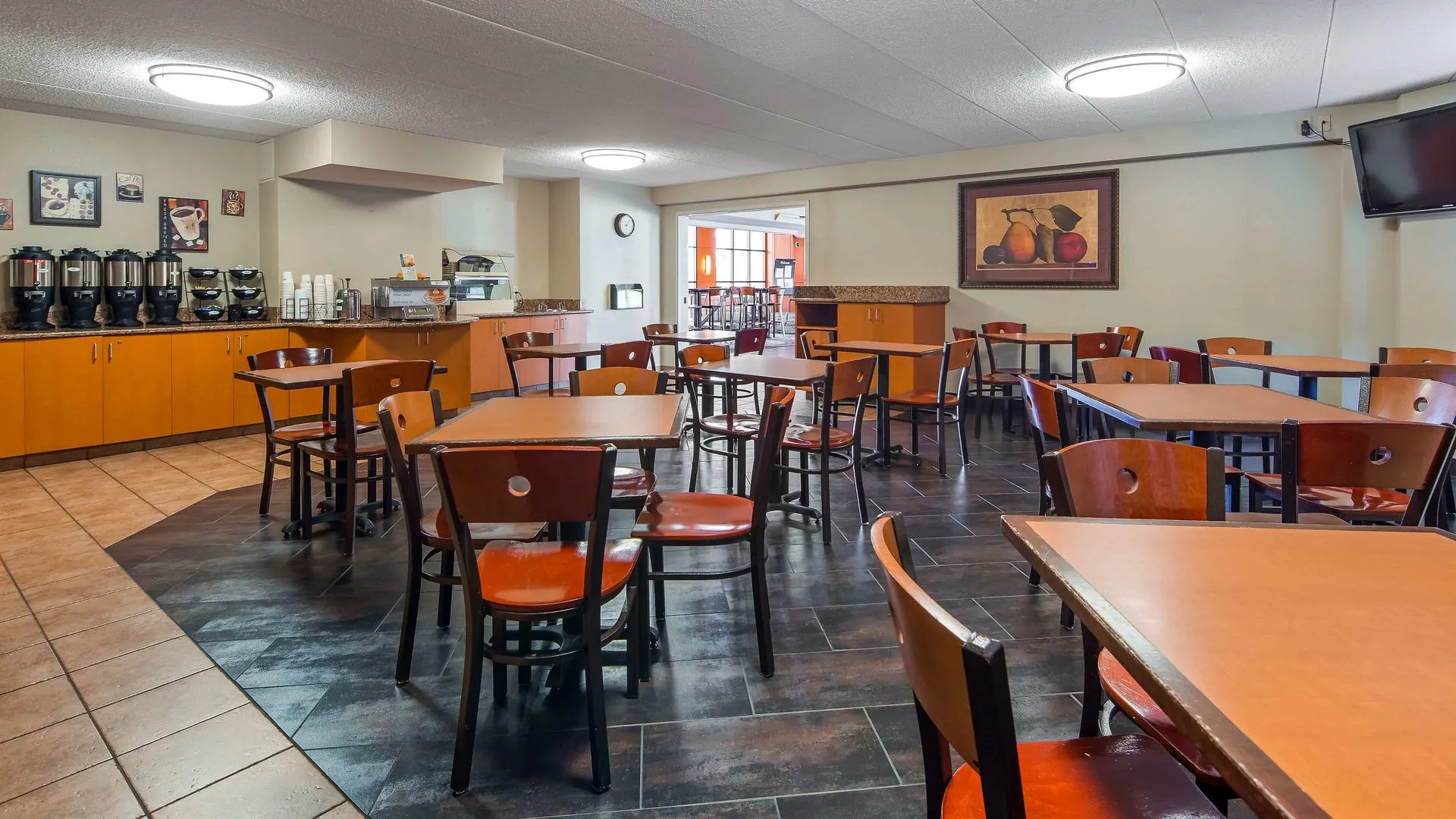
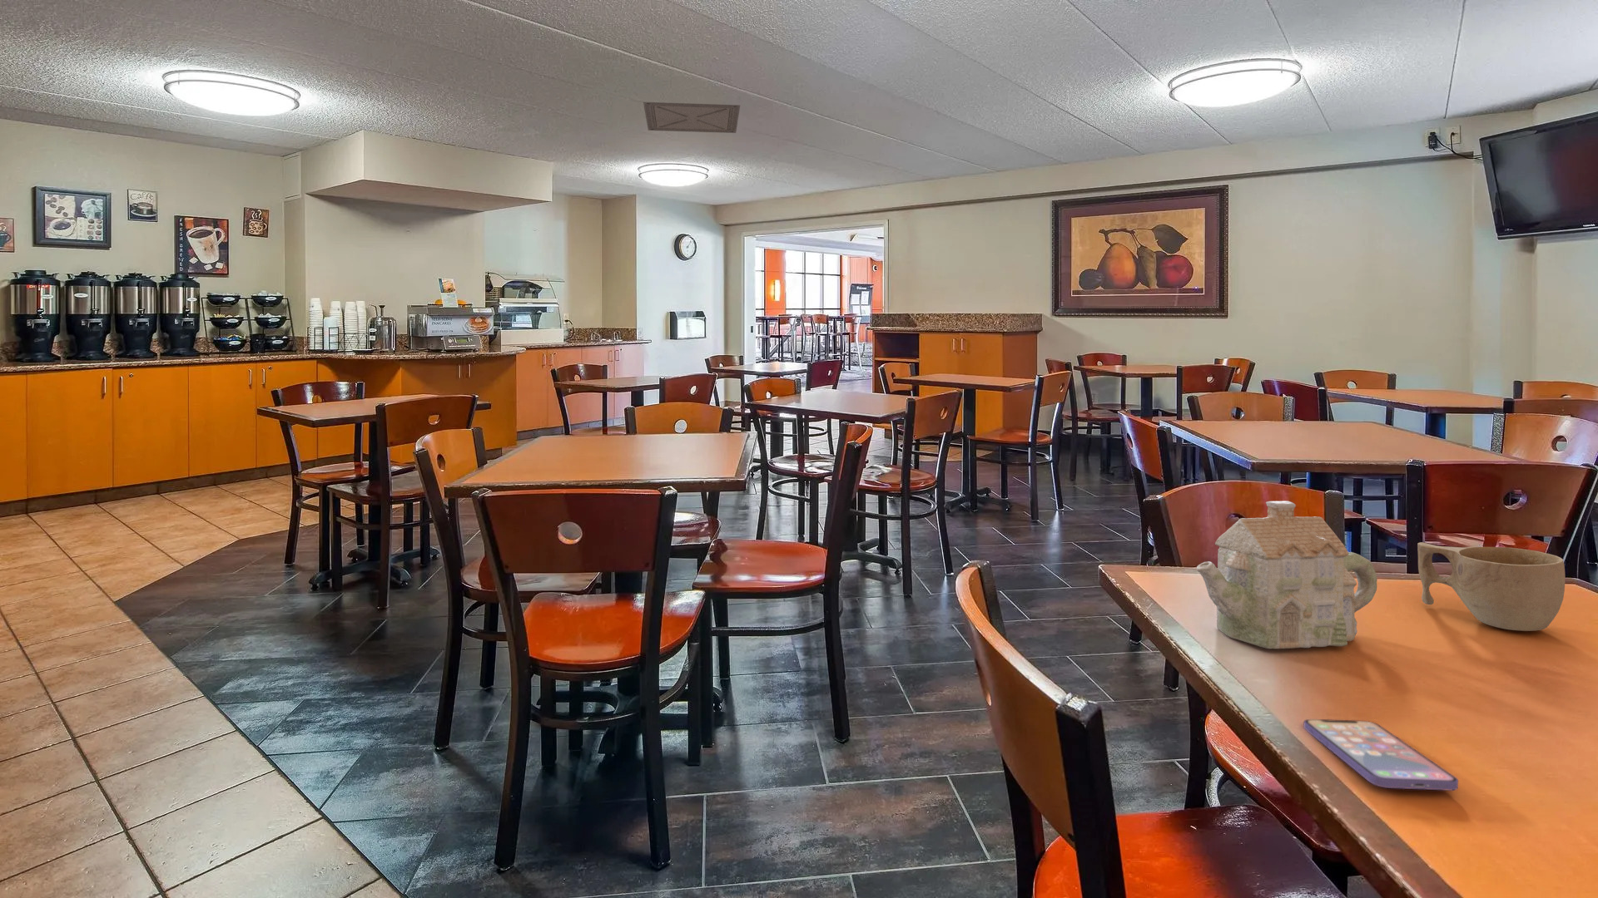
+ ceiling vent [642,102,741,134]
+ cup [1417,542,1565,632]
+ smartphone [1304,718,1459,792]
+ teapot [1196,501,1378,649]
